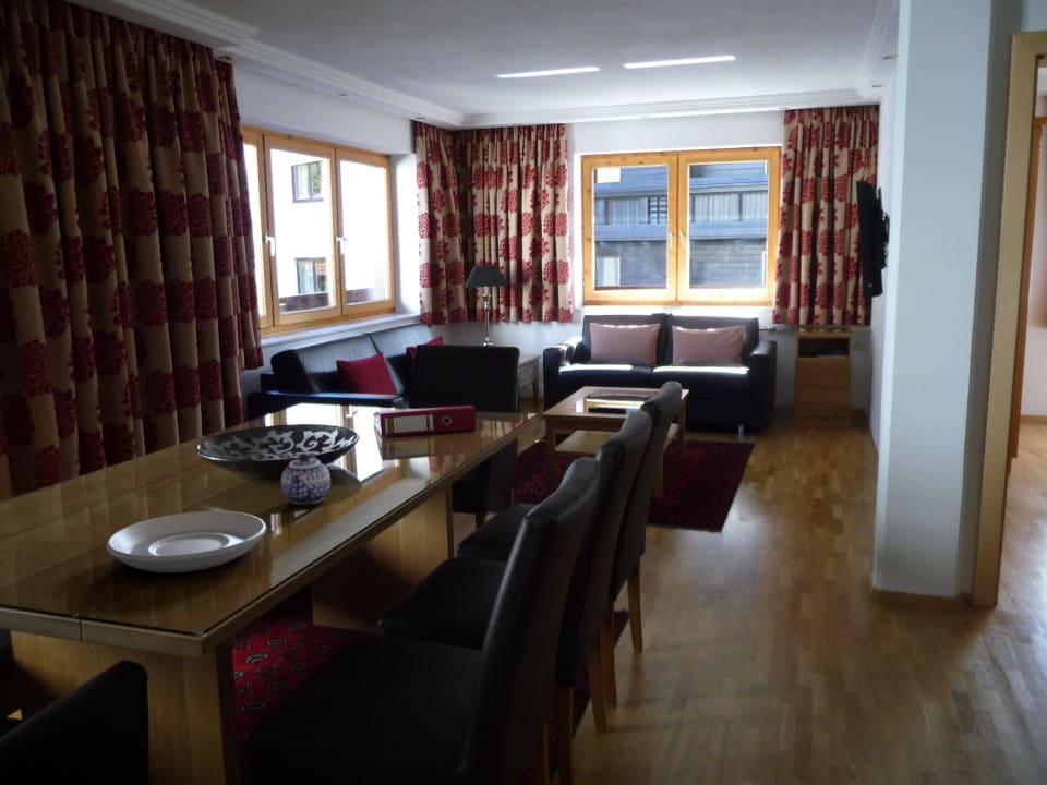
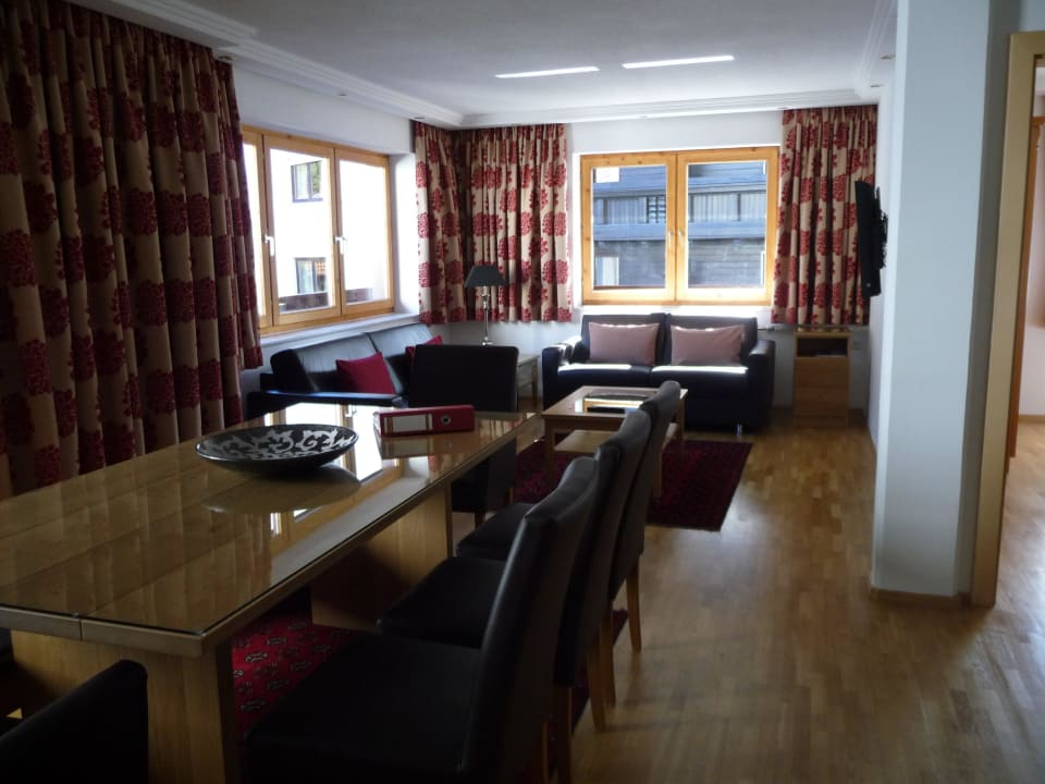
- plate [105,510,267,573]
- teapot [280,452,332,505]
